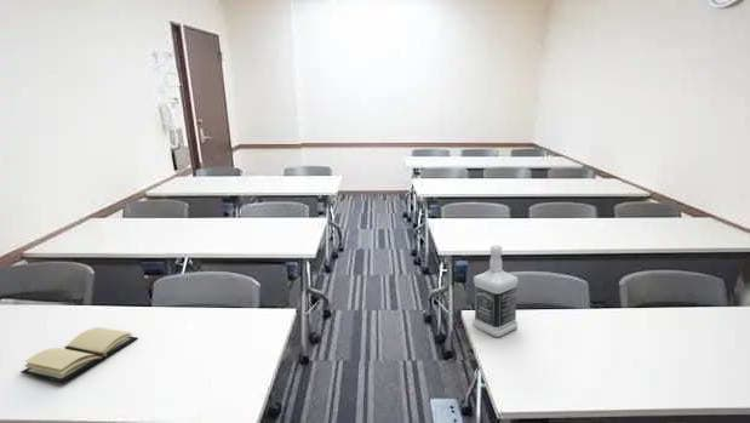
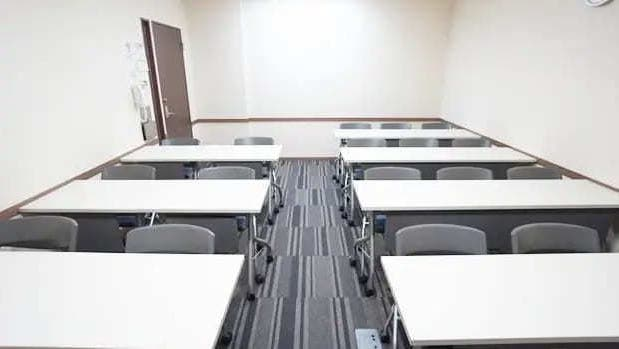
- book [19,326,138,383]
- bottle [471,245,519,338]
